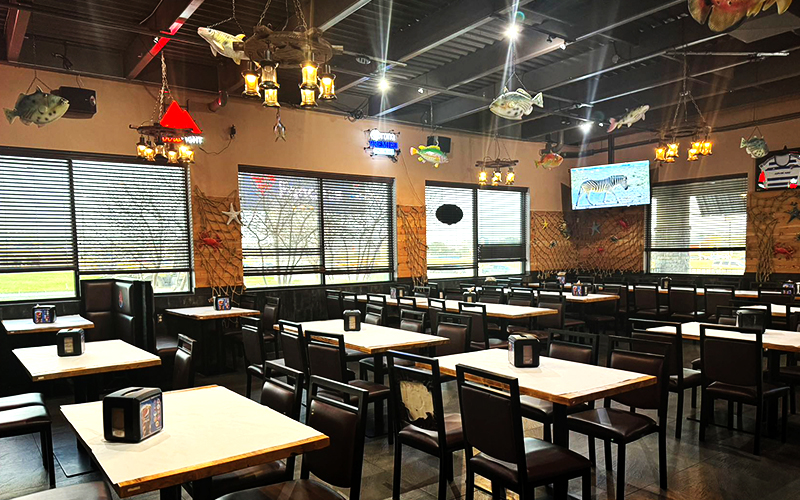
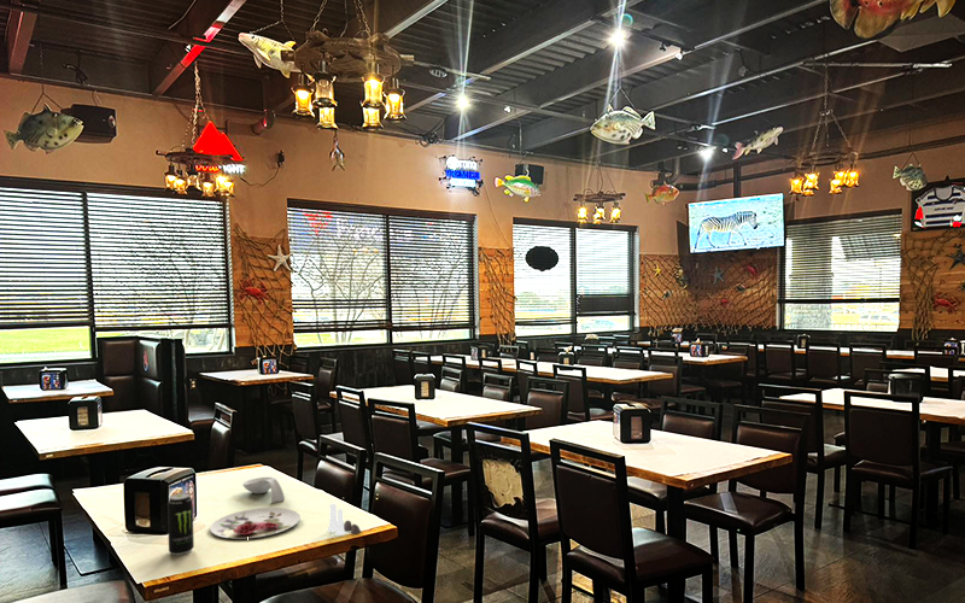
+ plate [209,507,302,540]
+ spoon rest [241,476,286,504]
+ beverage can [166,492,195,556]
+ salt and pepper shaker set [327,503,362,537]
